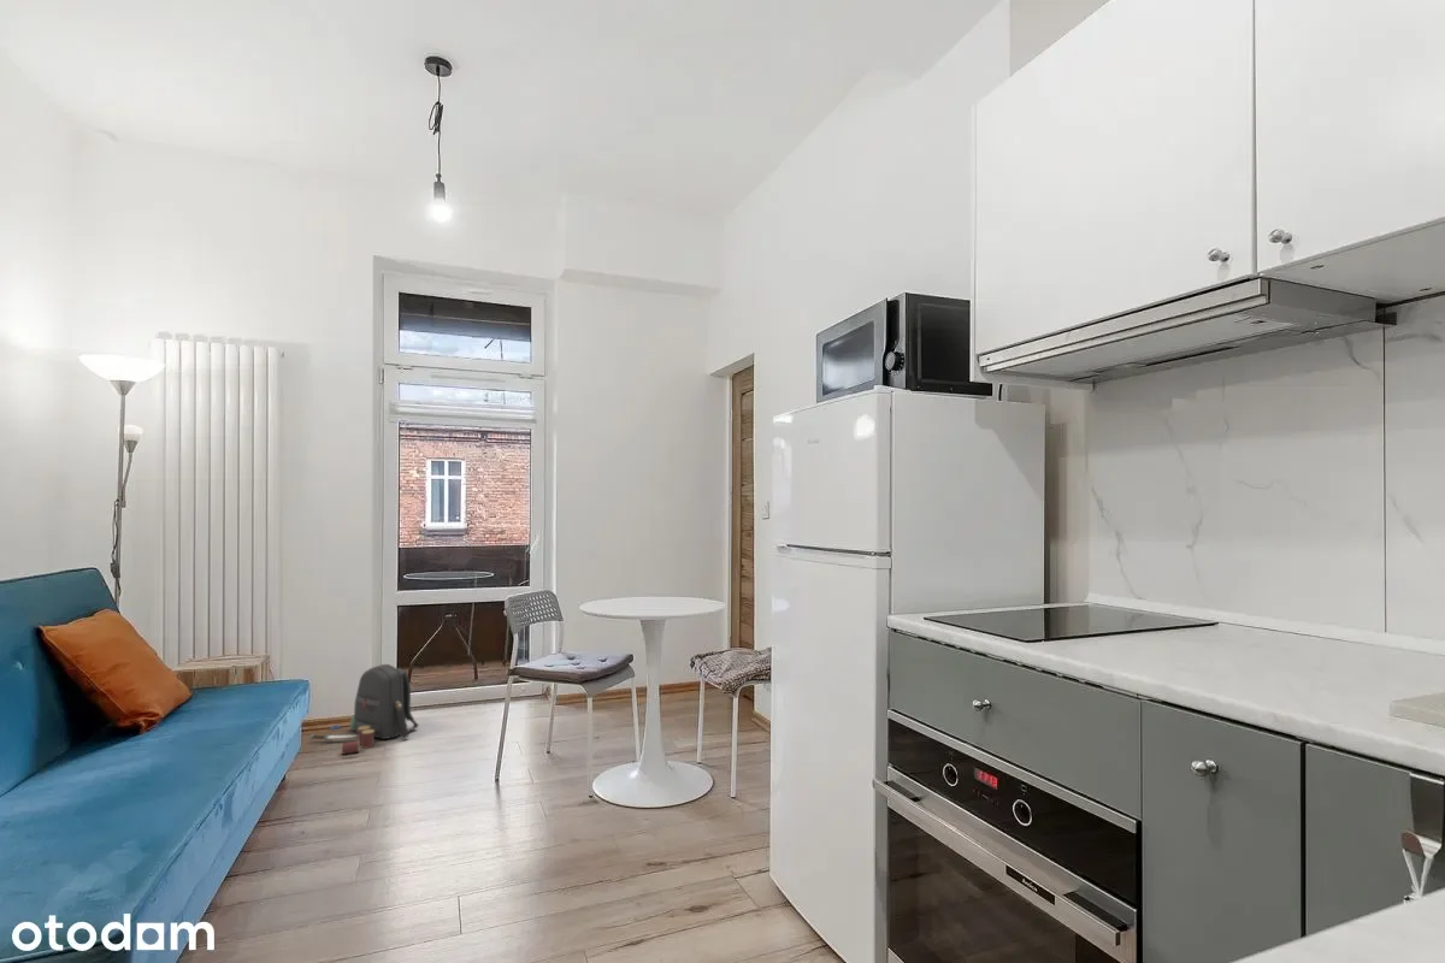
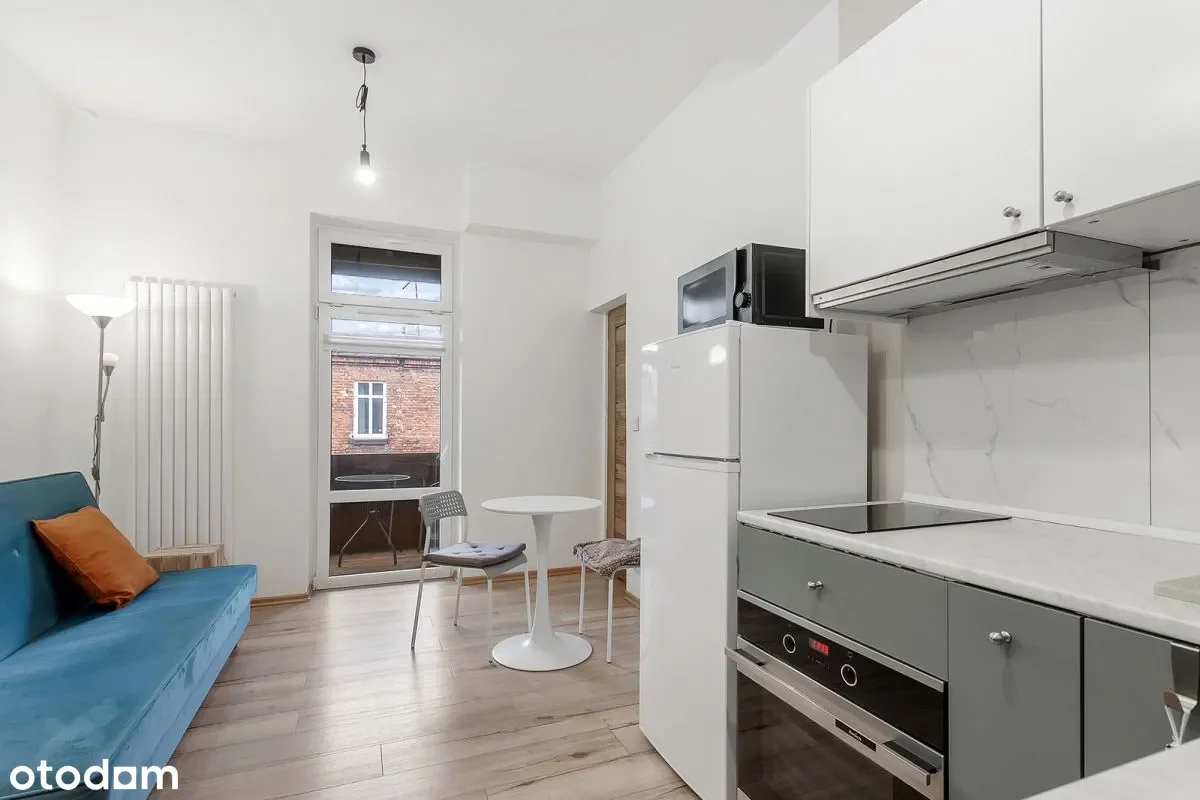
- backpack [308,663,420,756]
